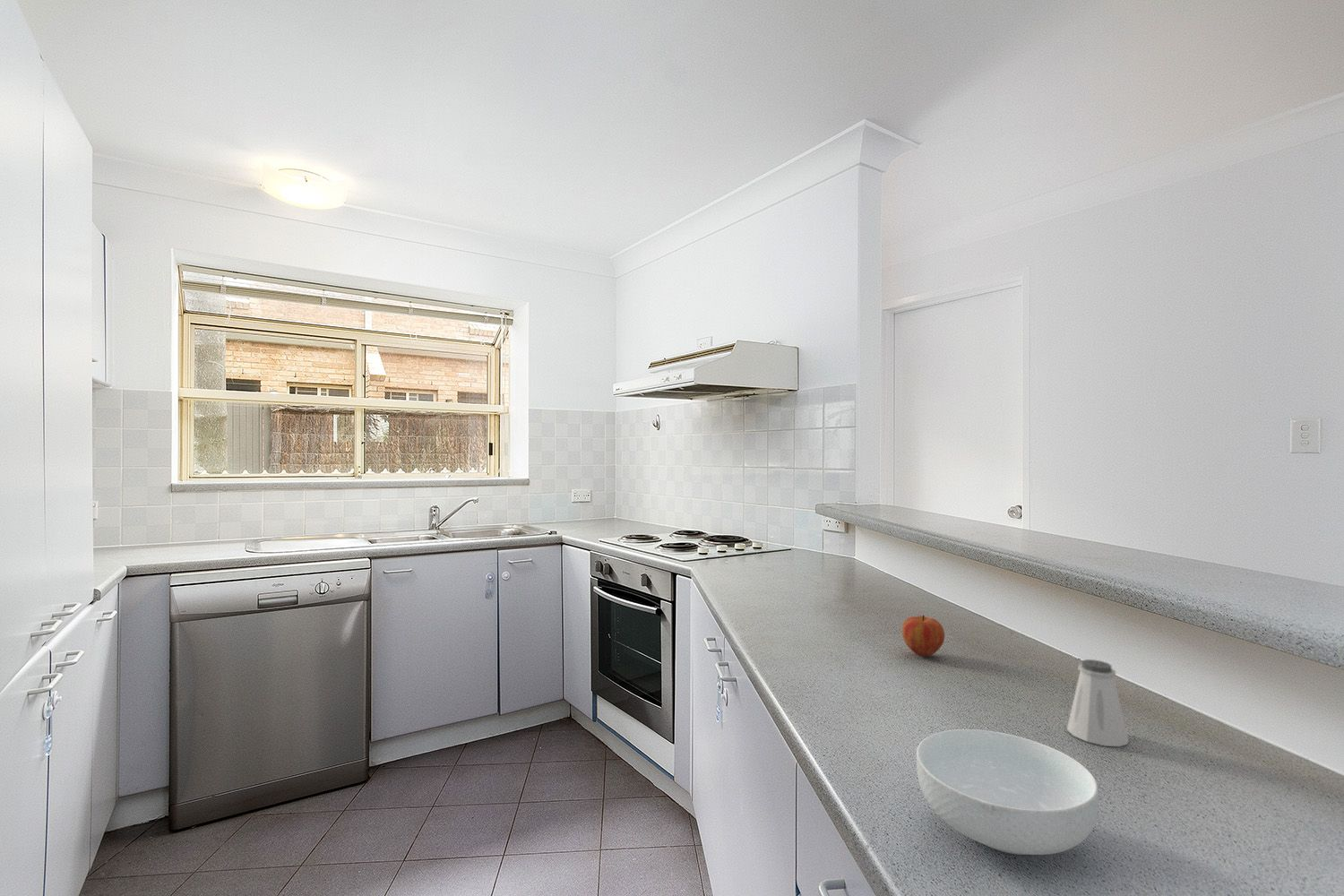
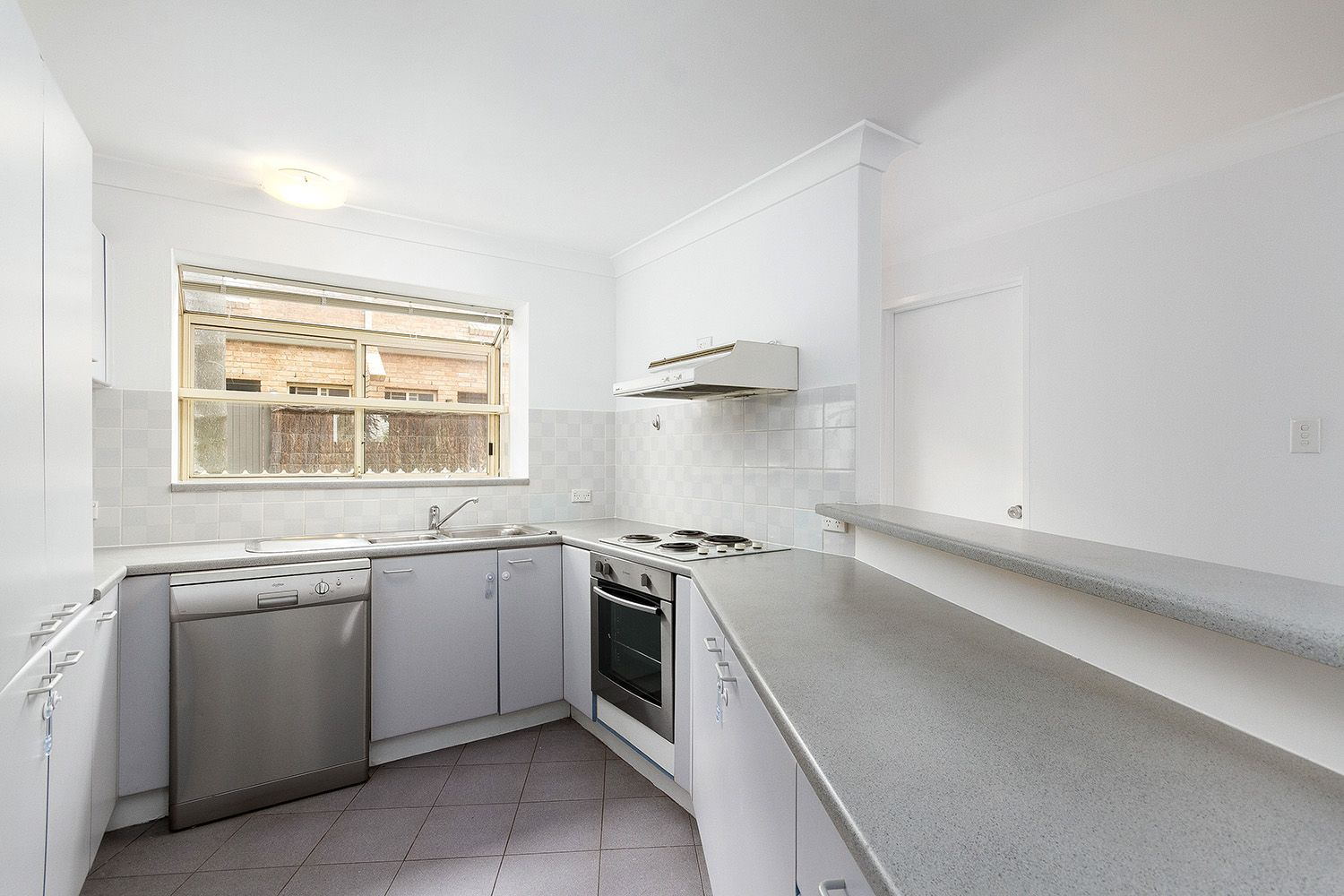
- apple [901,615,945,657]
- saltshaker [1066,659,1129,747]
- cereal bowl [916,728,1099,856]
